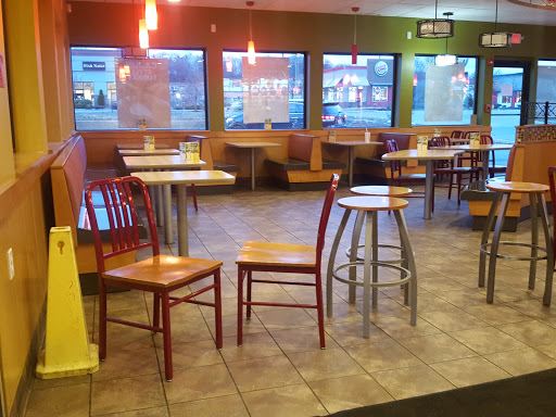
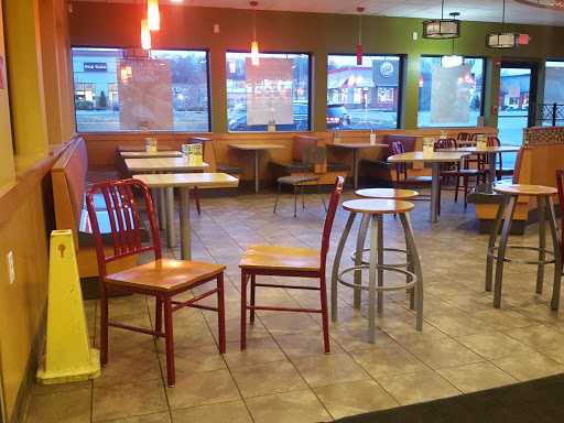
+ dining chair [272,144,328,218]
